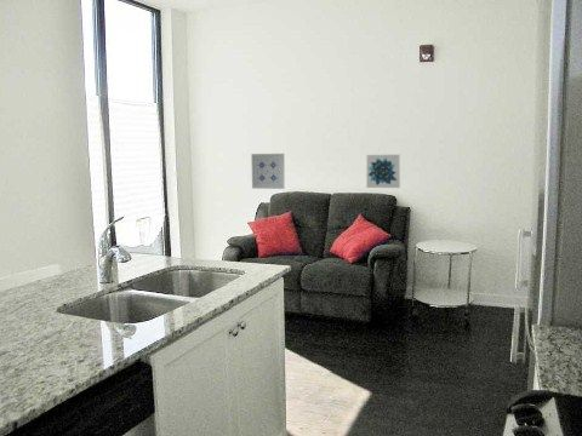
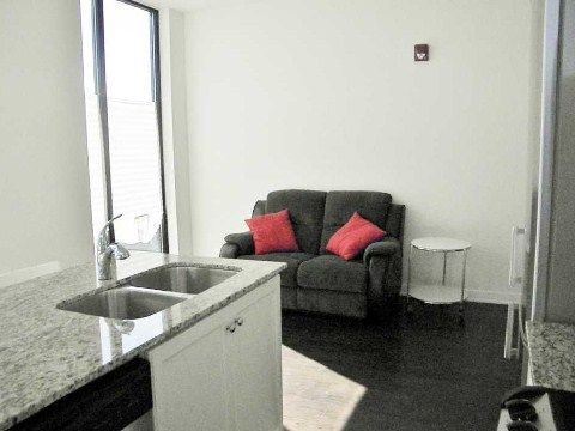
- wall art [365,154,401,189]
- wall art [250,153,286,190]
